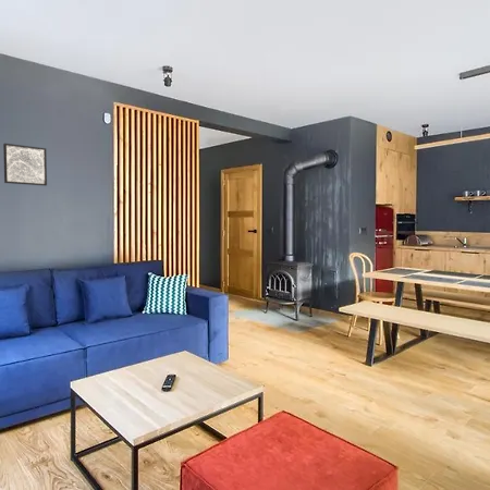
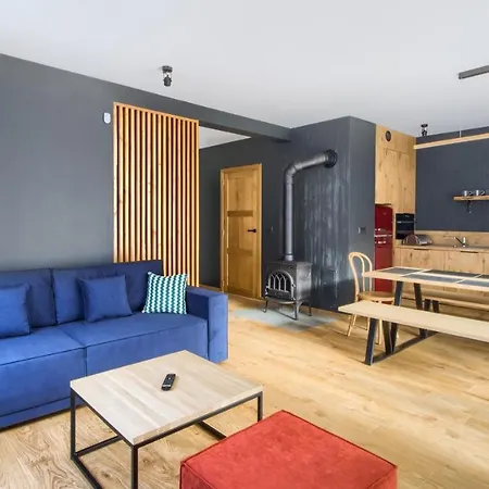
- wall art [2,143,48,187]
